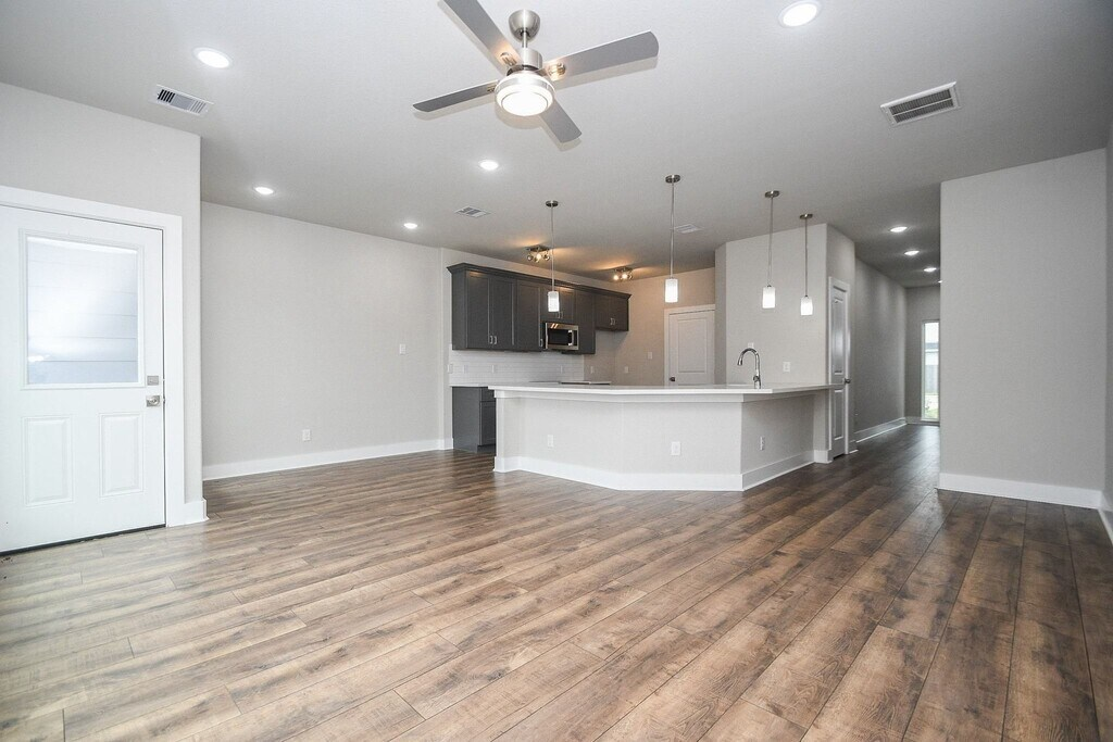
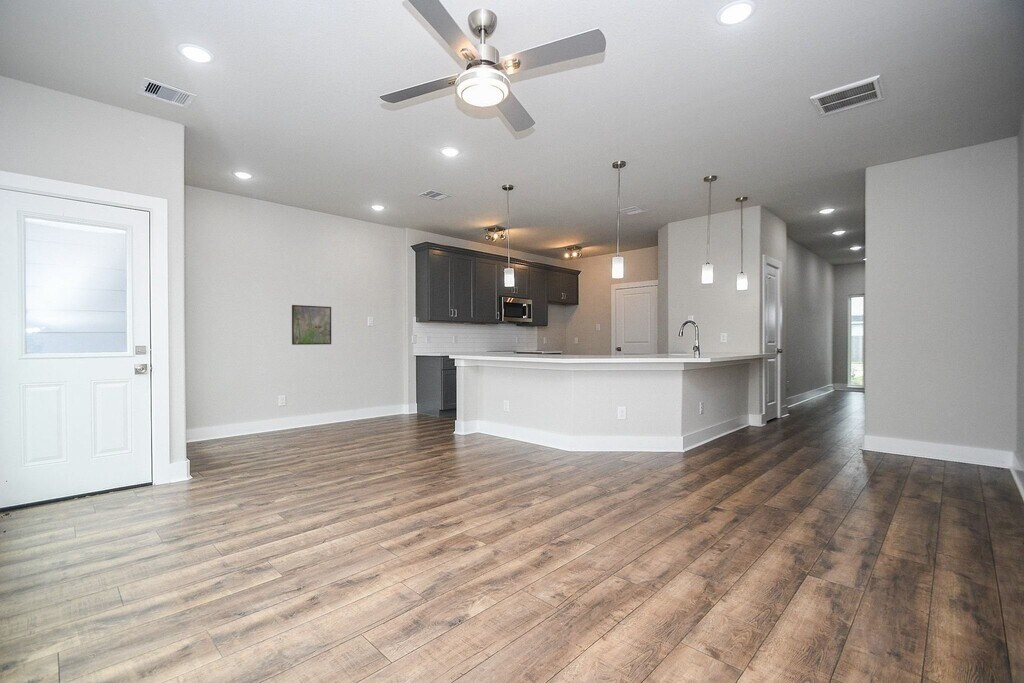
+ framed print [291,304,332,346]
